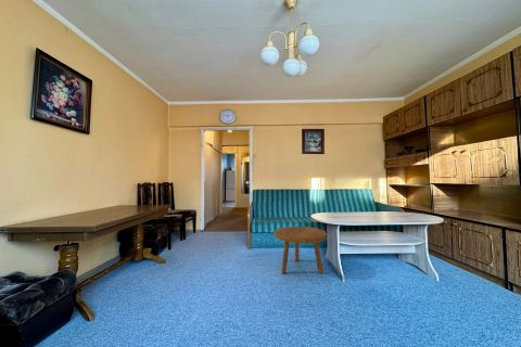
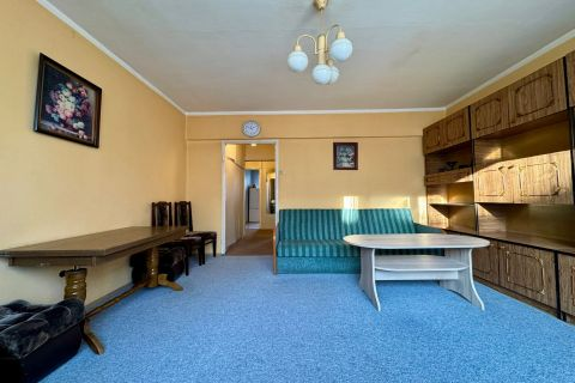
- footstool [274,226,328,274]
